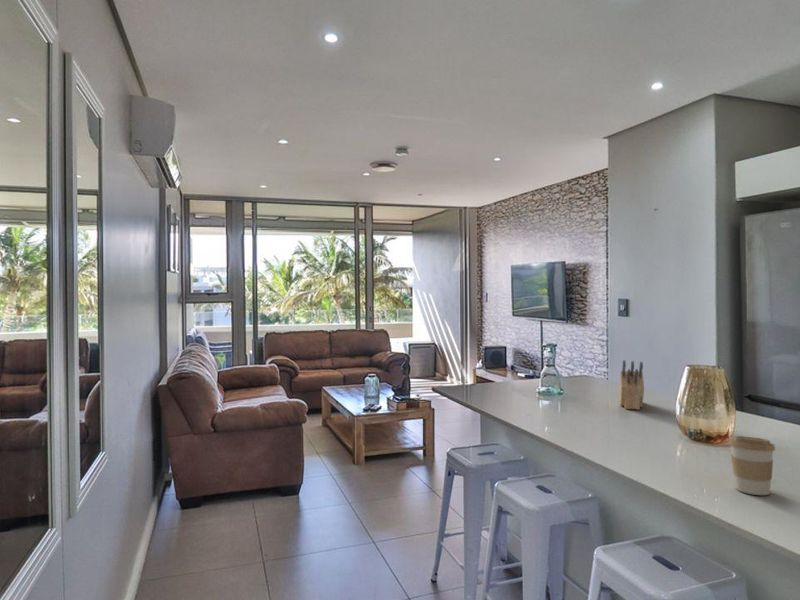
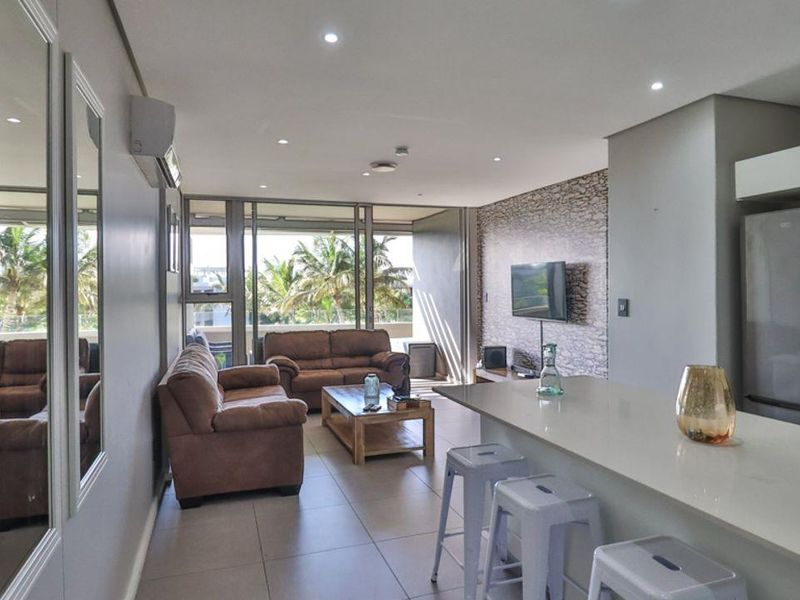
- coffee cup [728,435,776,496]
- knife block [618,359,645,411]
